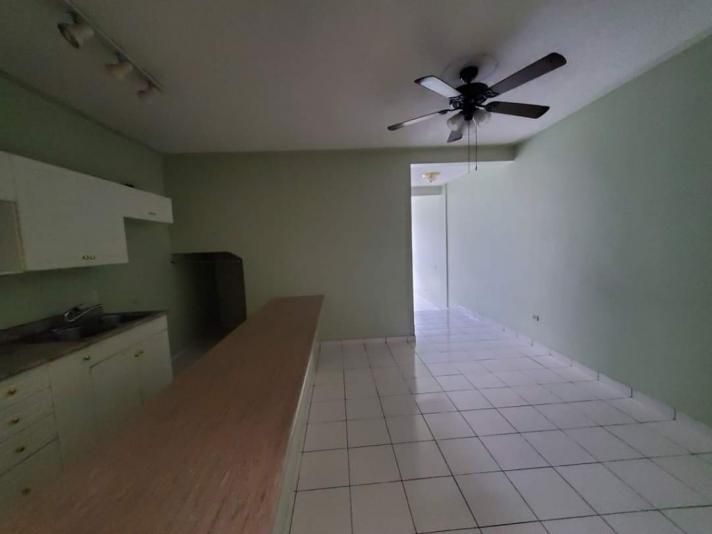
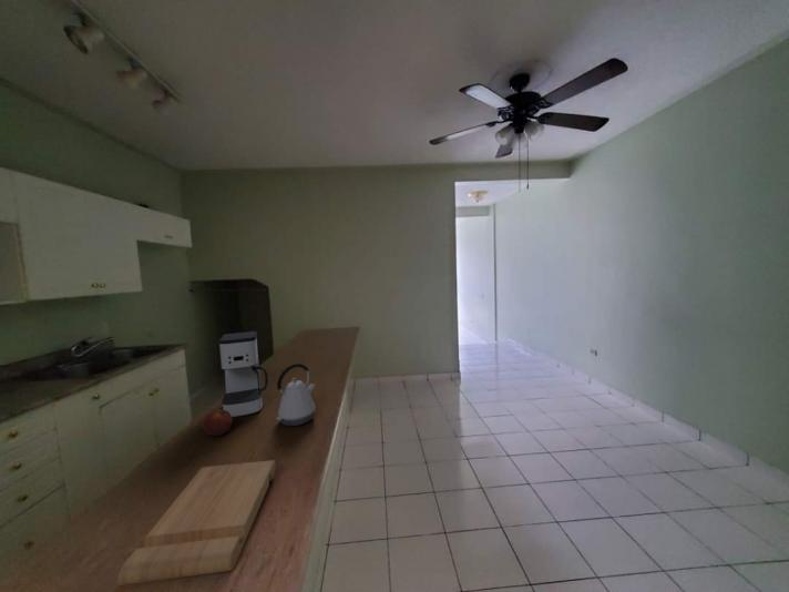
+ cutting board [116,459,277,586]
+ coffee maker [218,330,269,419]
+ kettle [275,363,317,427]
+ apple [202,409,234,437]
